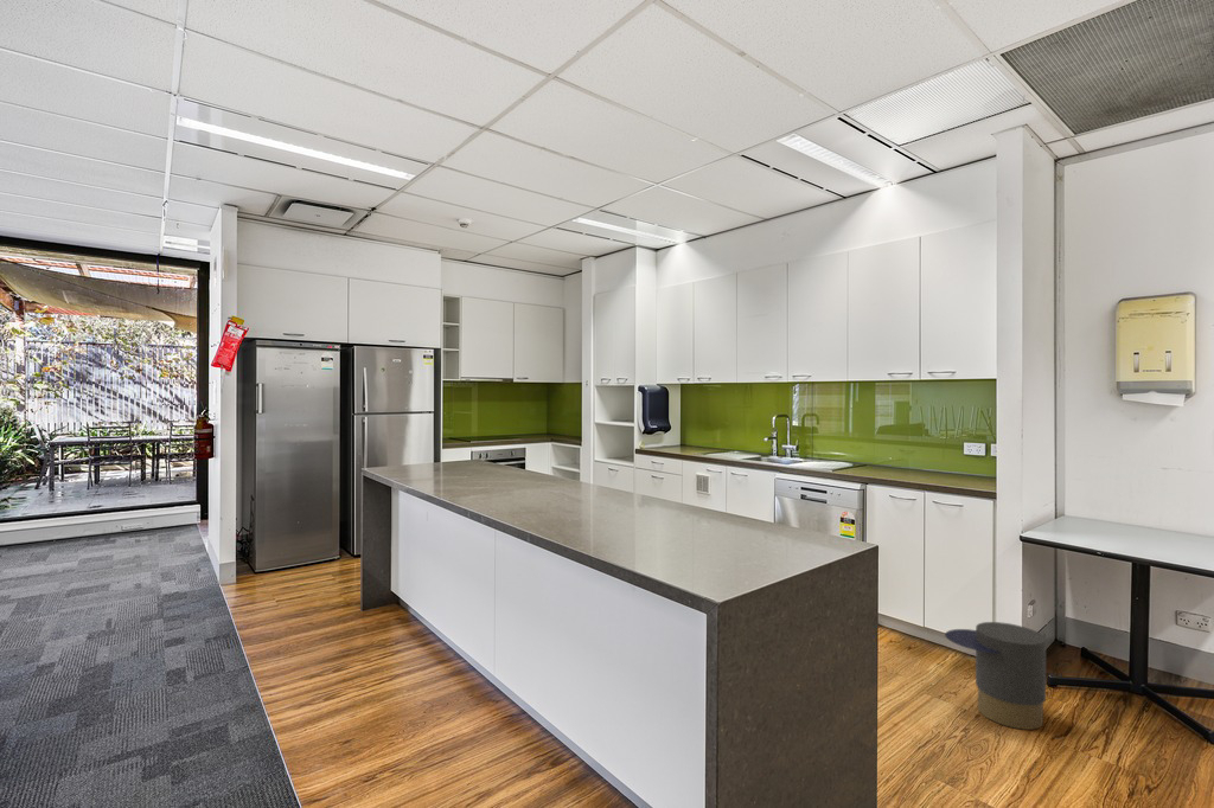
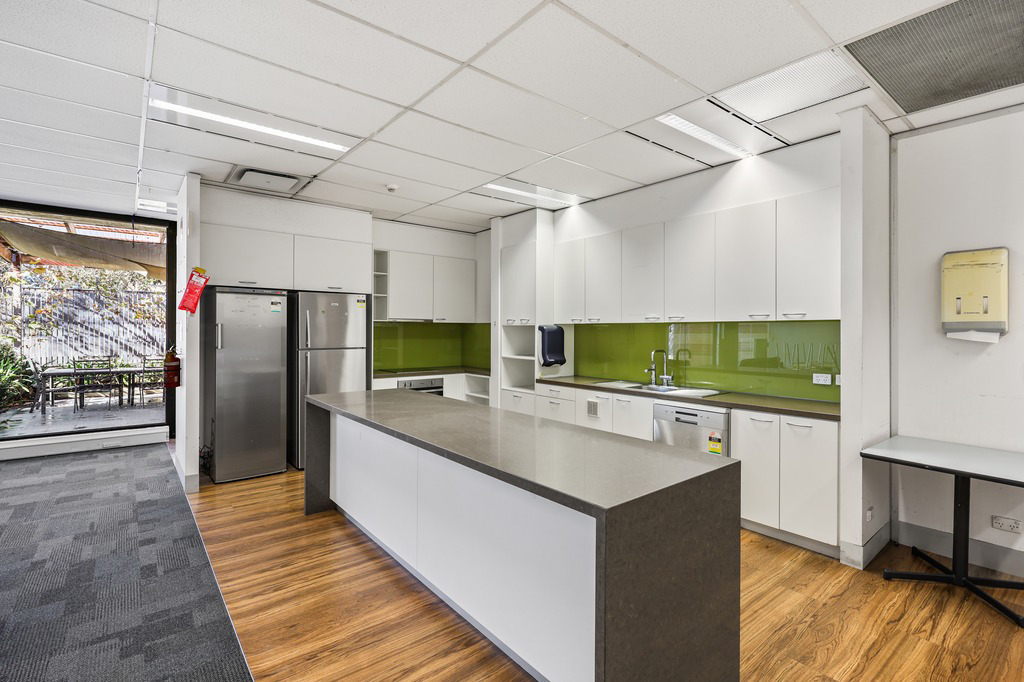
- trash can [944,621,1047,731]
